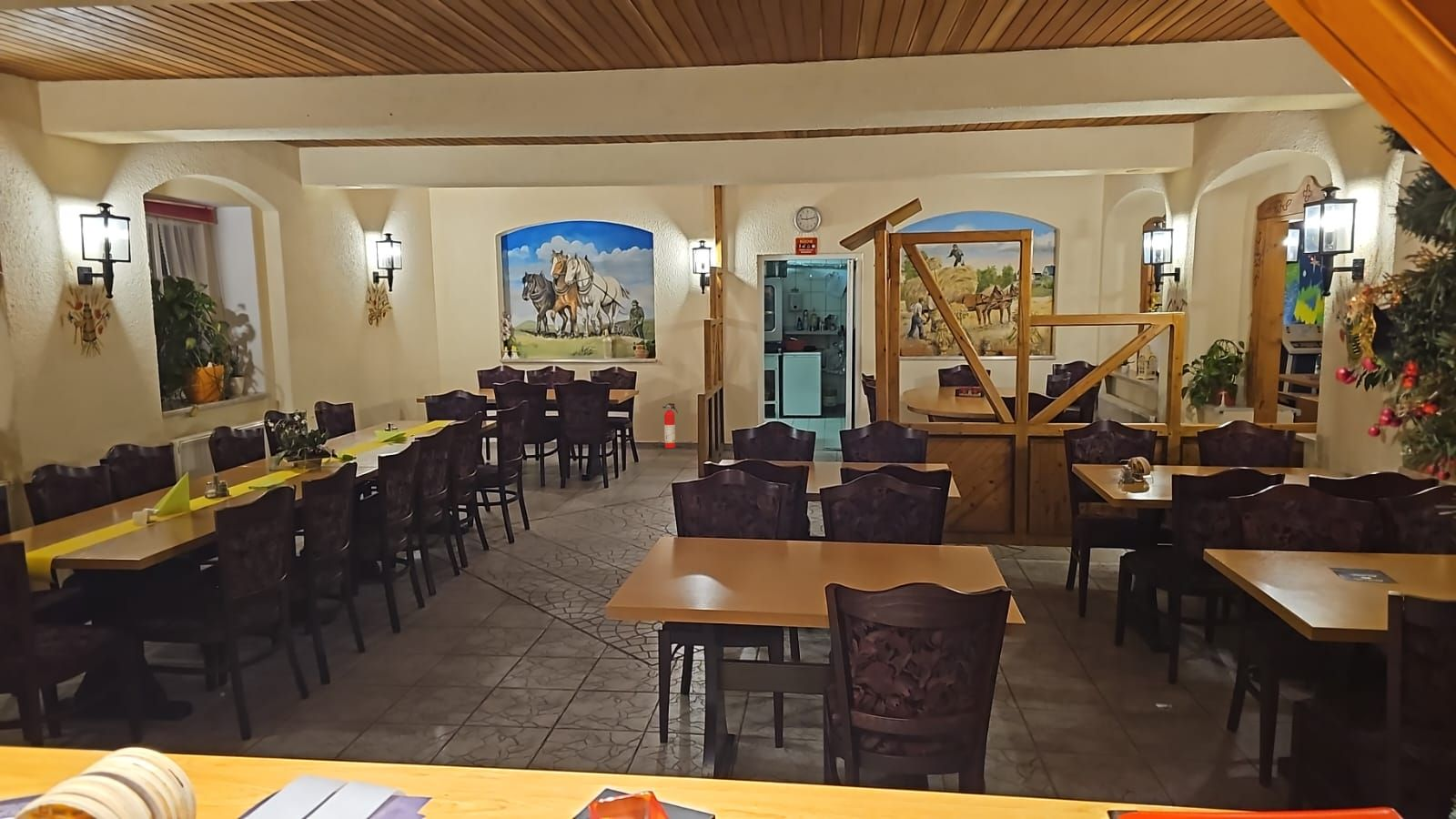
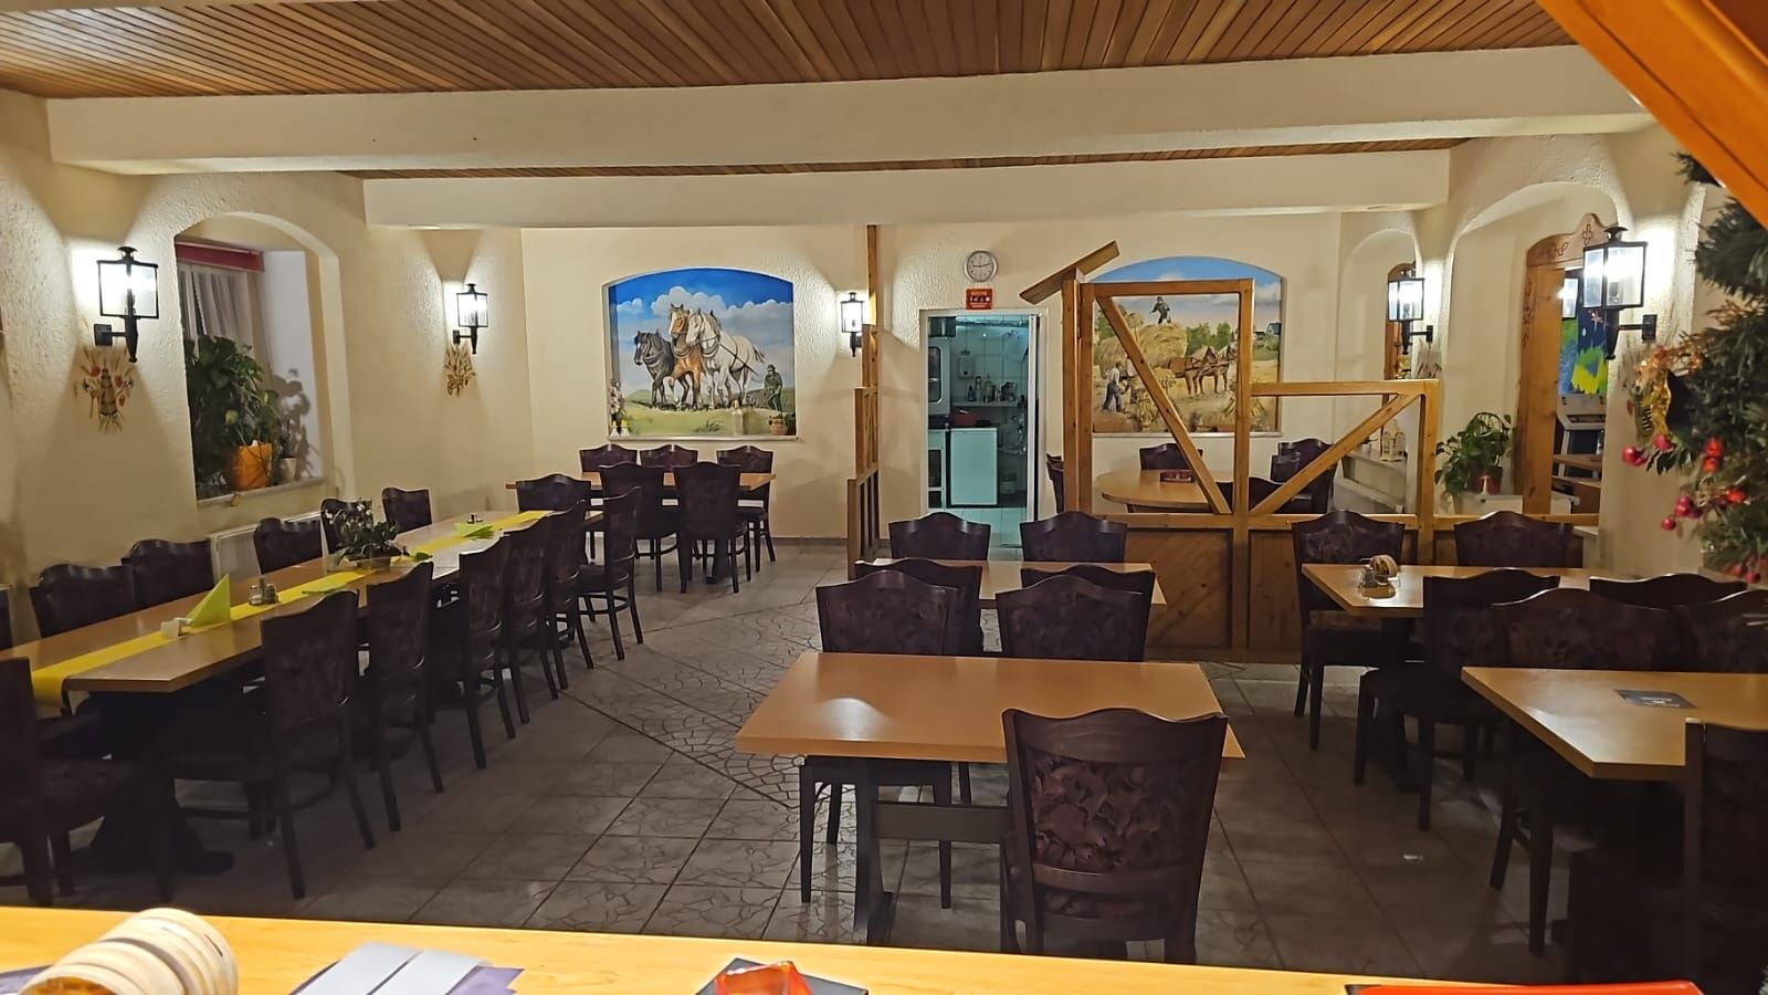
- fire extinguisher [662,402,679,449]
